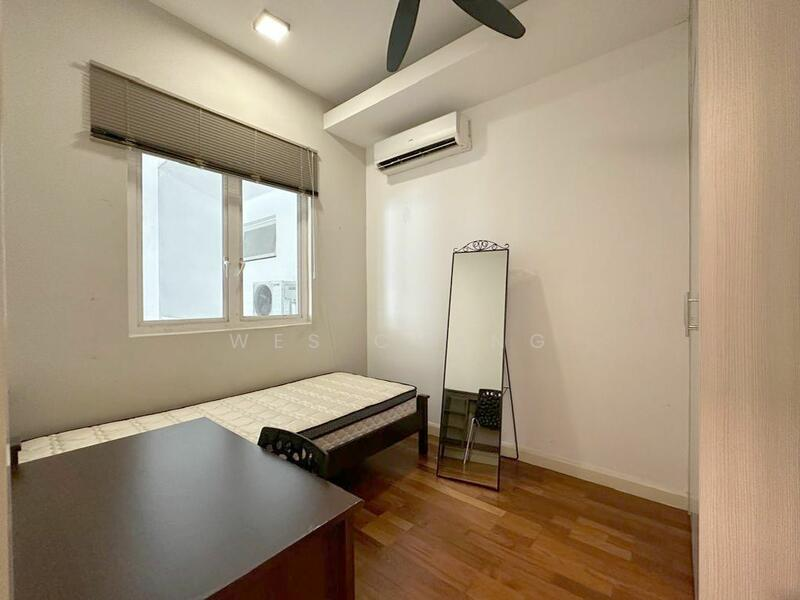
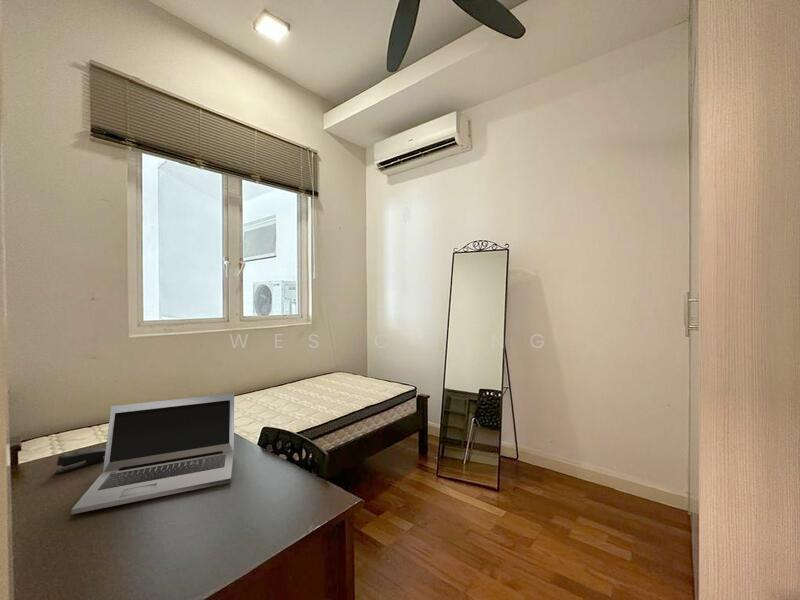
+ stapler [55,447,106,474]
+ laptop [70,392,235,515]
